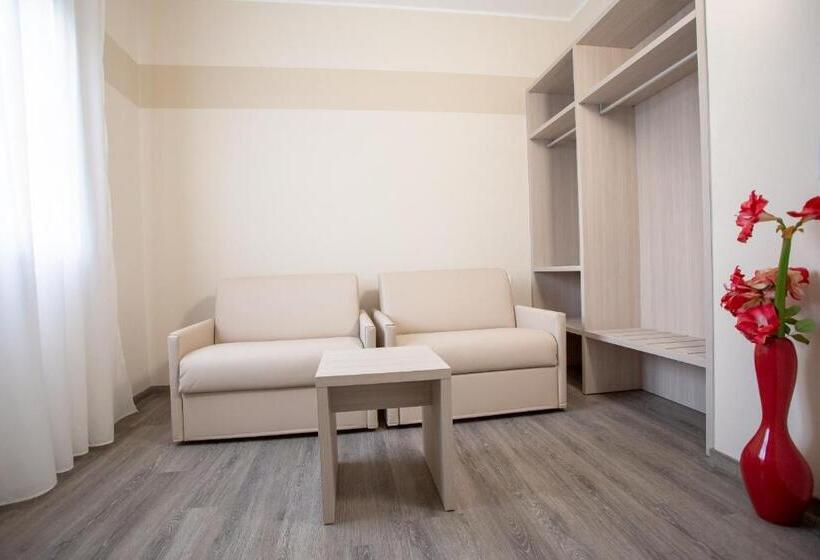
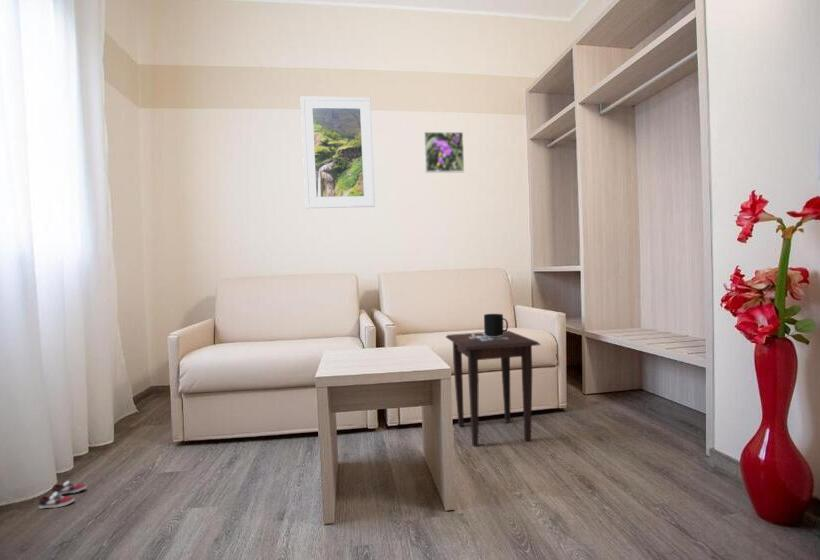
+ sneaker [38,480,87,510]
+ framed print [423,131,465,174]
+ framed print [300,96,376,209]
+ mug [483,313,509,336]
+ side table [445,330,541,448]
